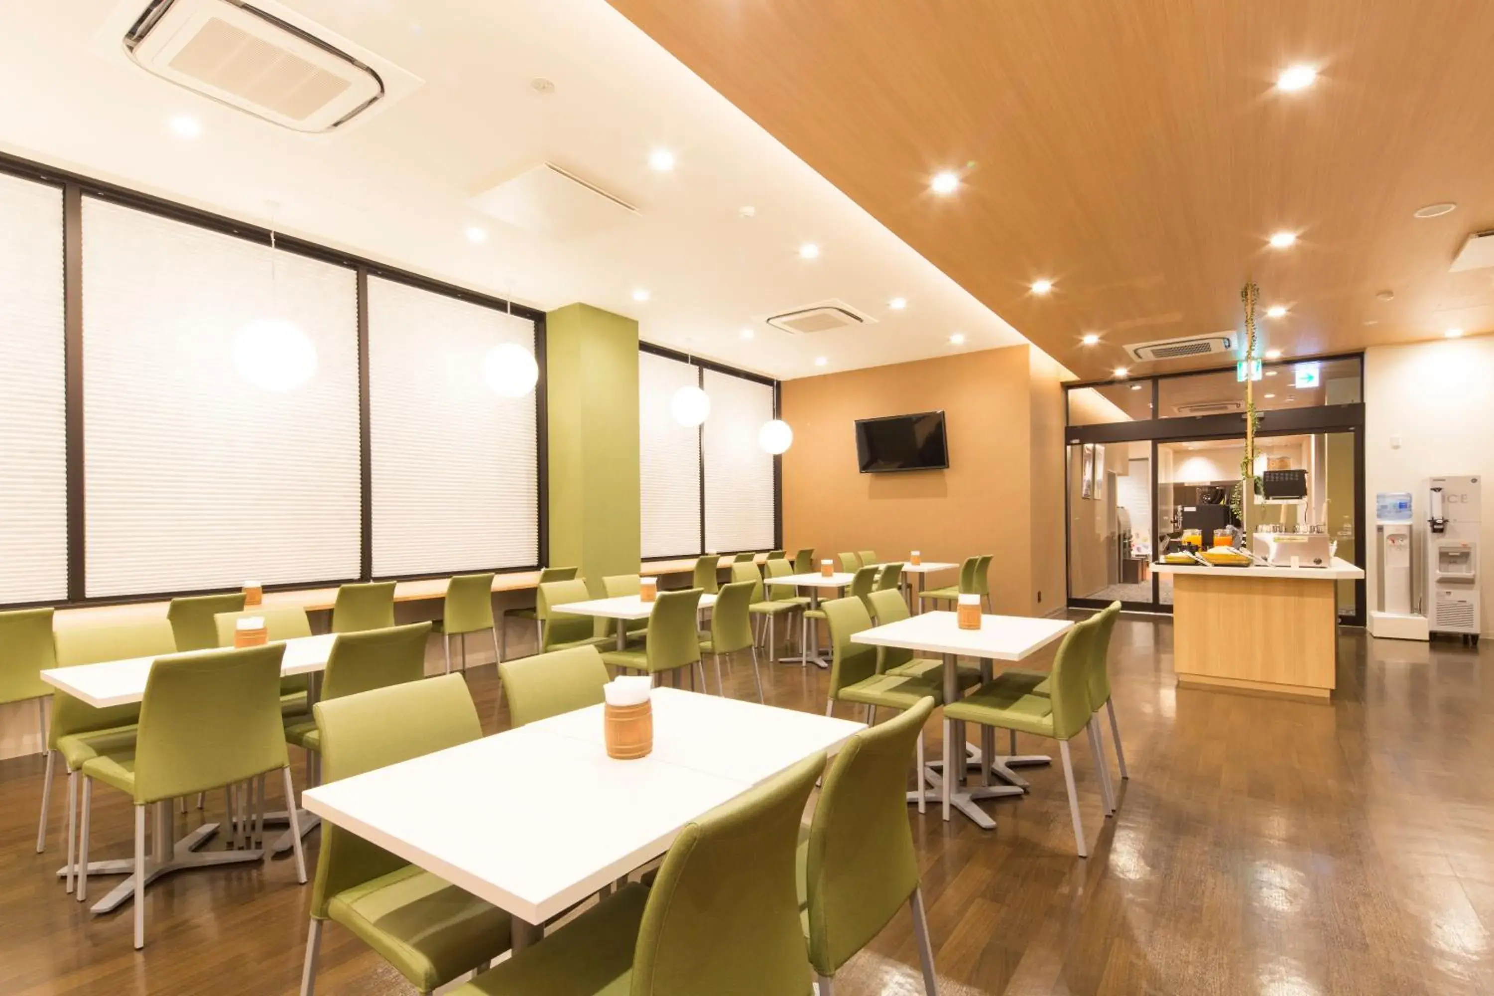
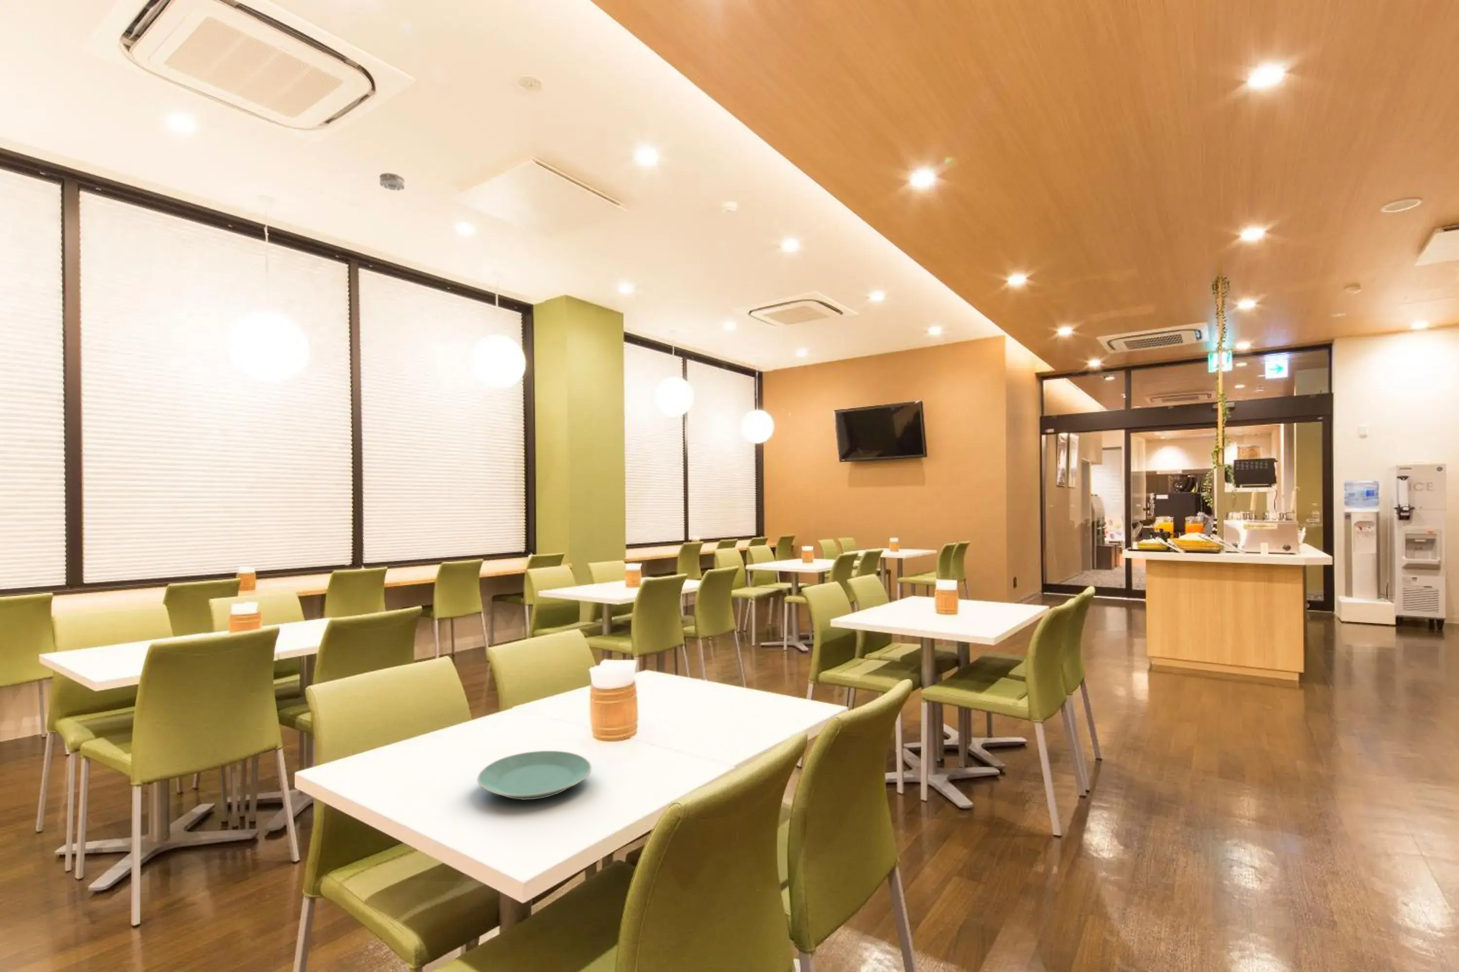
+ plate [477,751,592,801]
+ smoke detector [379,172,405,191]
